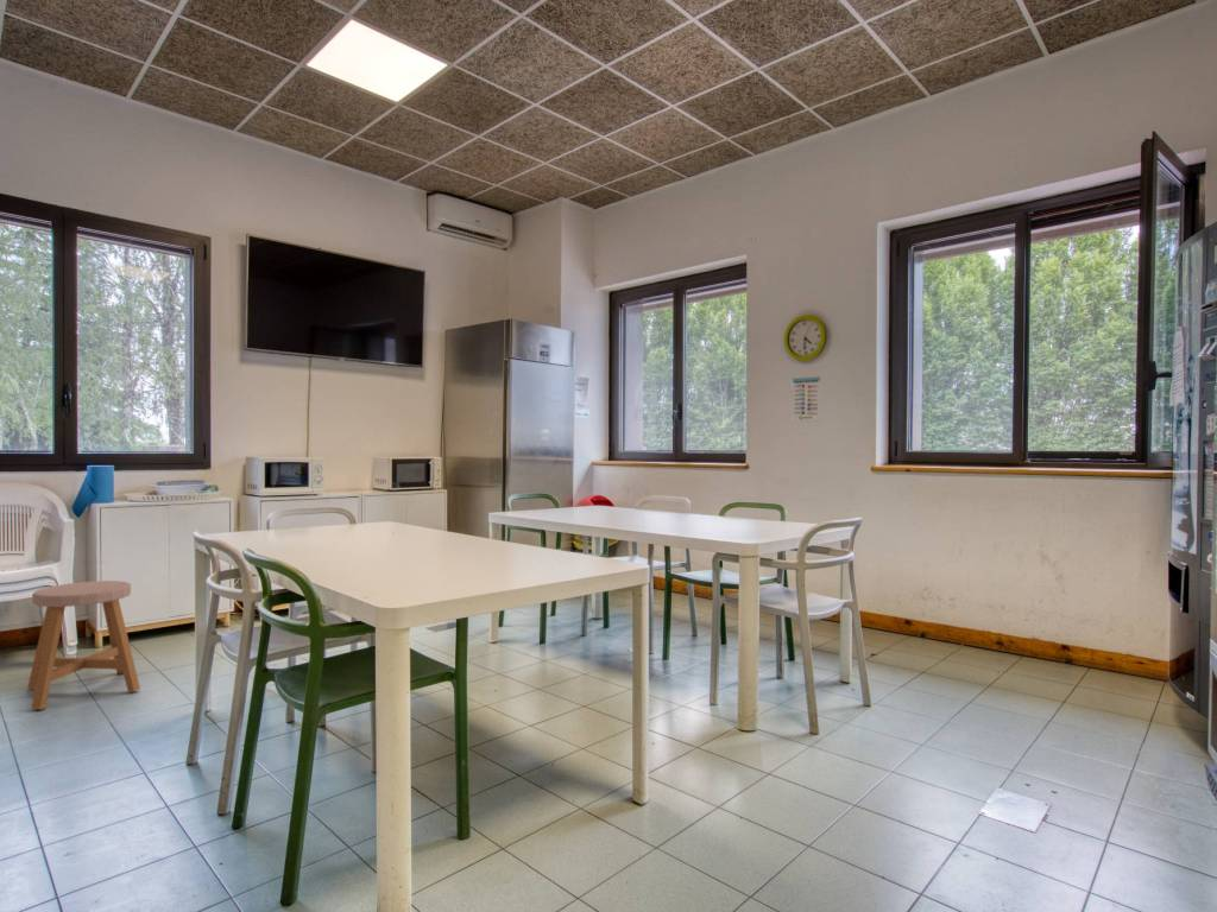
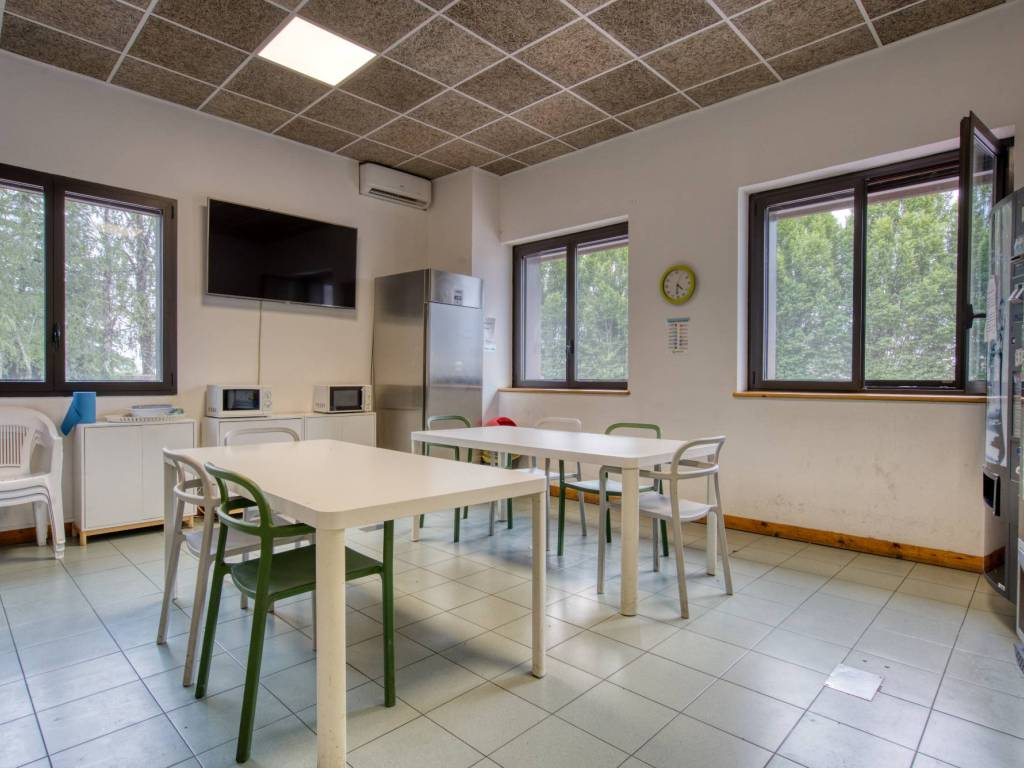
- stool [26,580,141,711]
